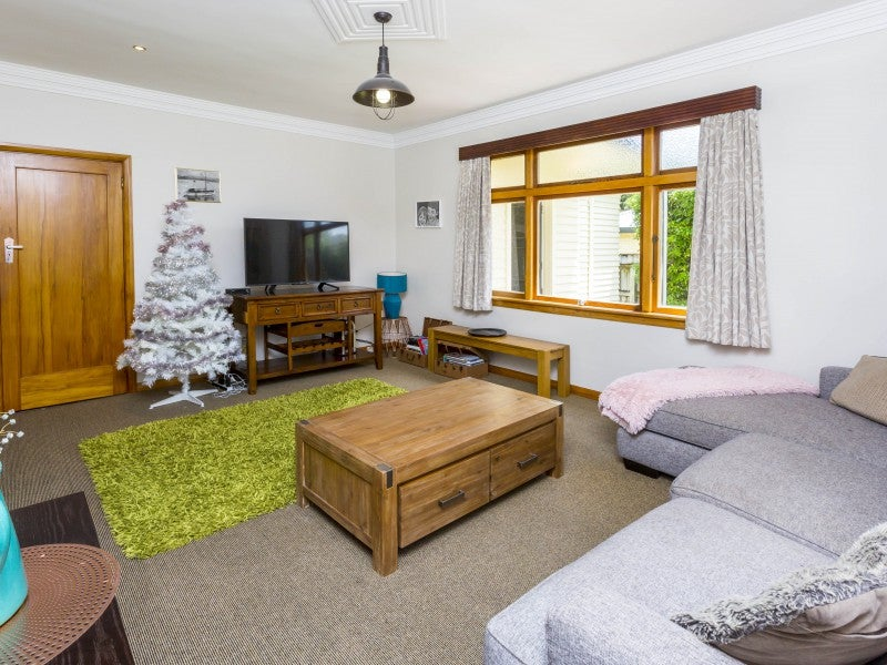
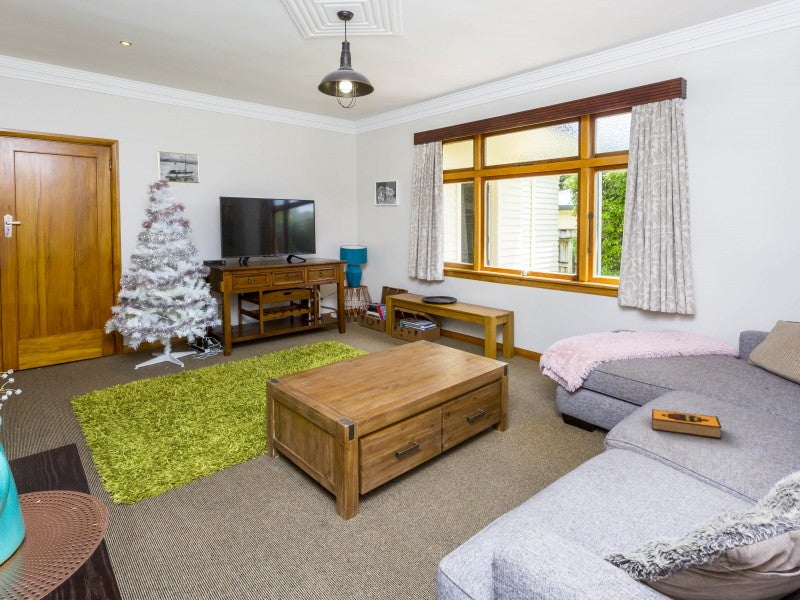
+ hardback book [651,408,723,439]
